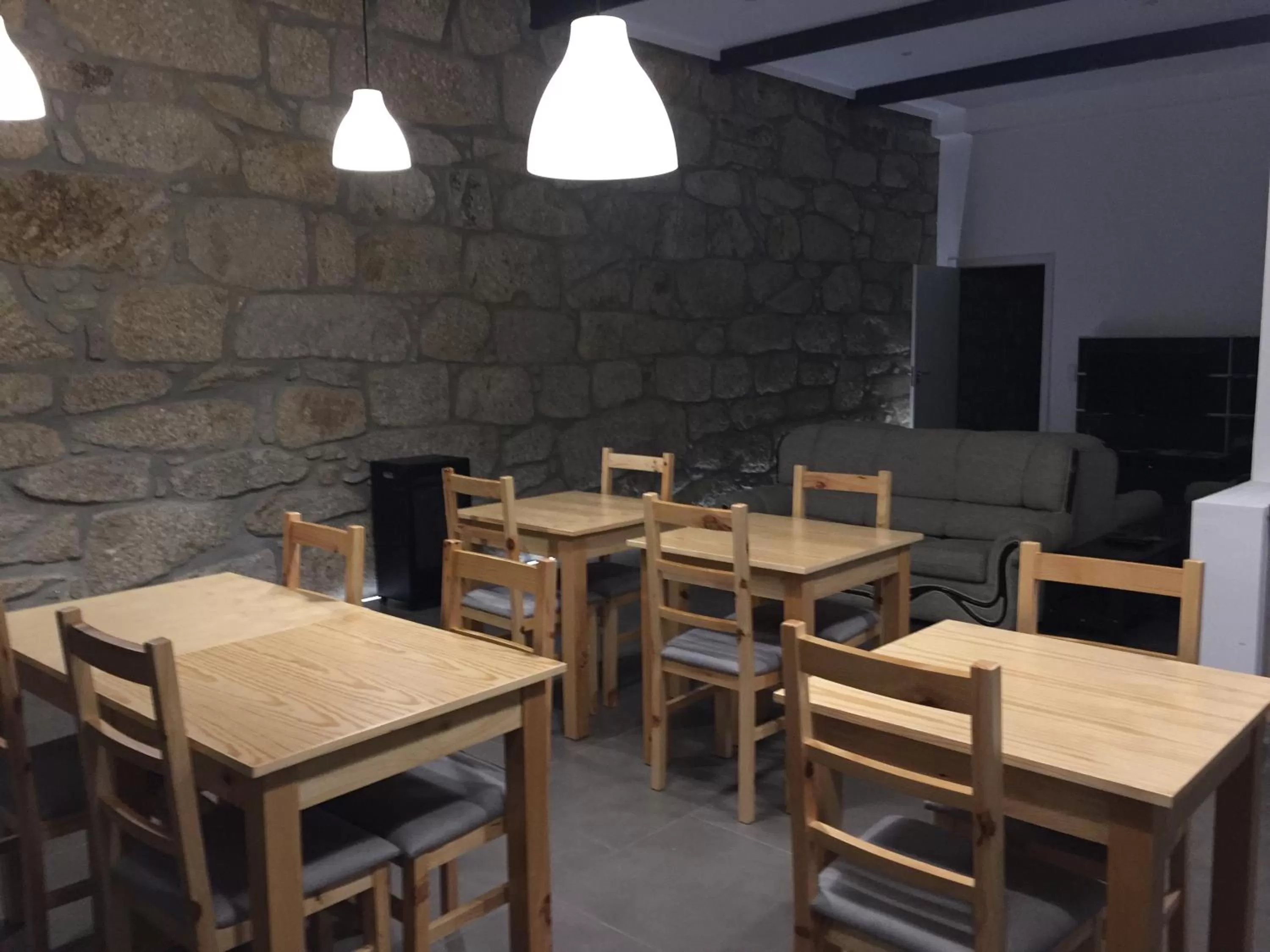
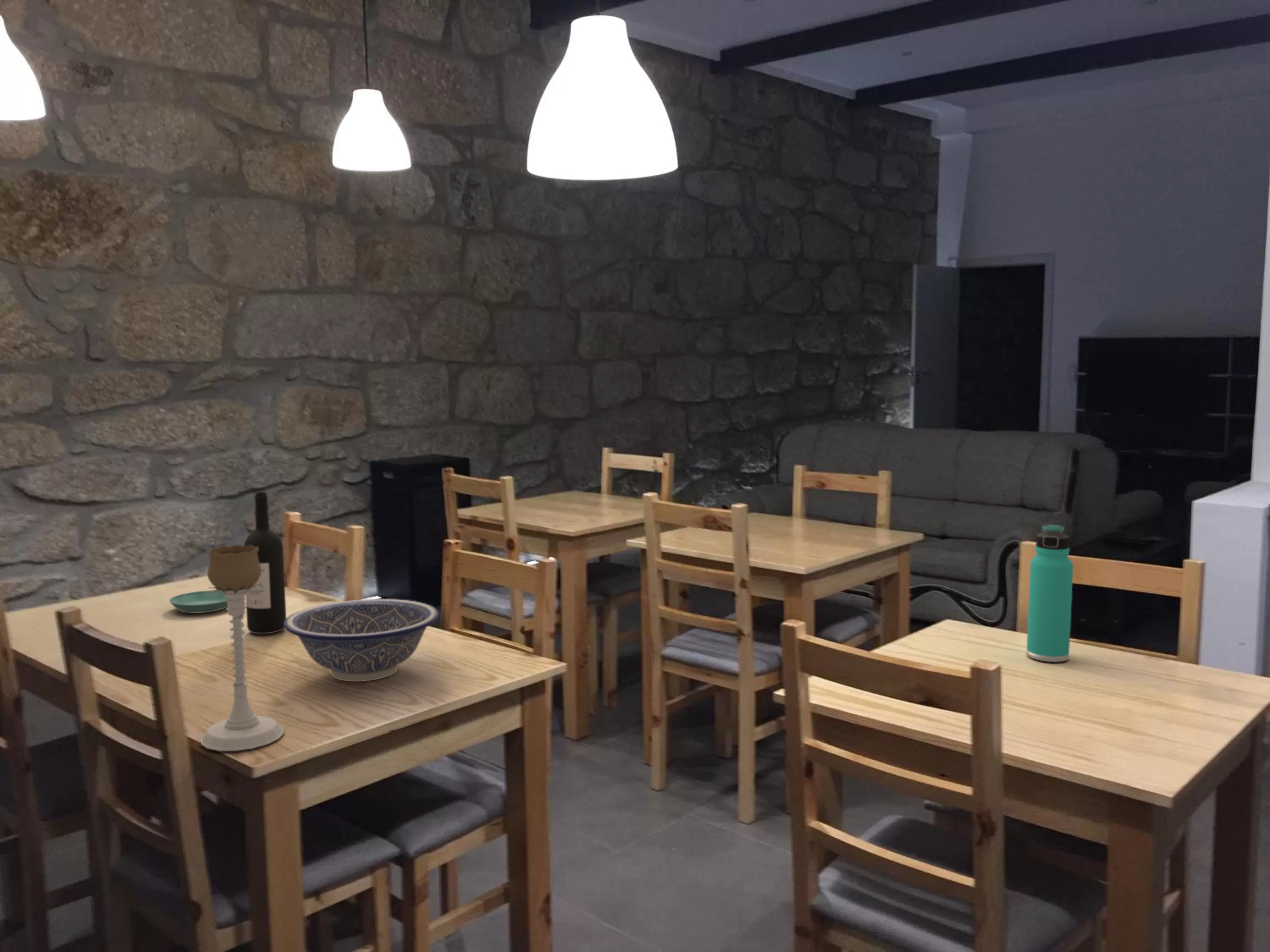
+ thermos bottle [1026,523,1074,663]
+ wine bottle [243,491,287,634]
+ decorative bowl [283,599,440,682]
+ candle holder [200,545,284,751]
+ saucer [169,590,228,614]
